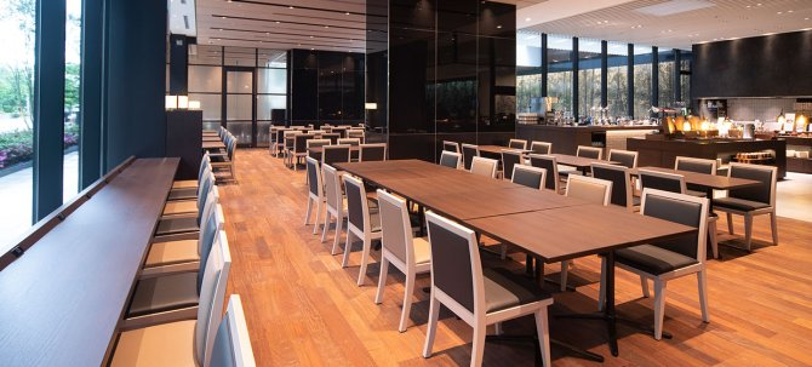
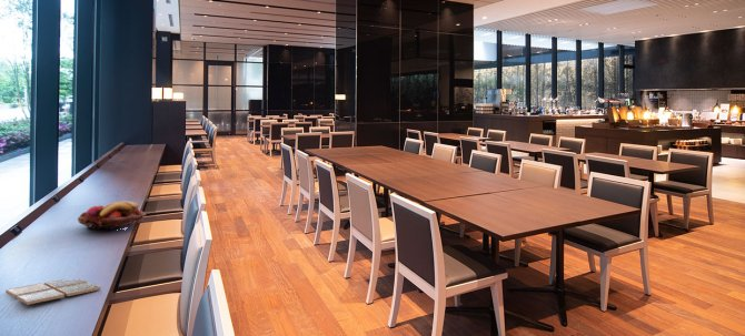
+ fruit basket [77,201,148,231]
+ drink coaster [4,277,101,306]
